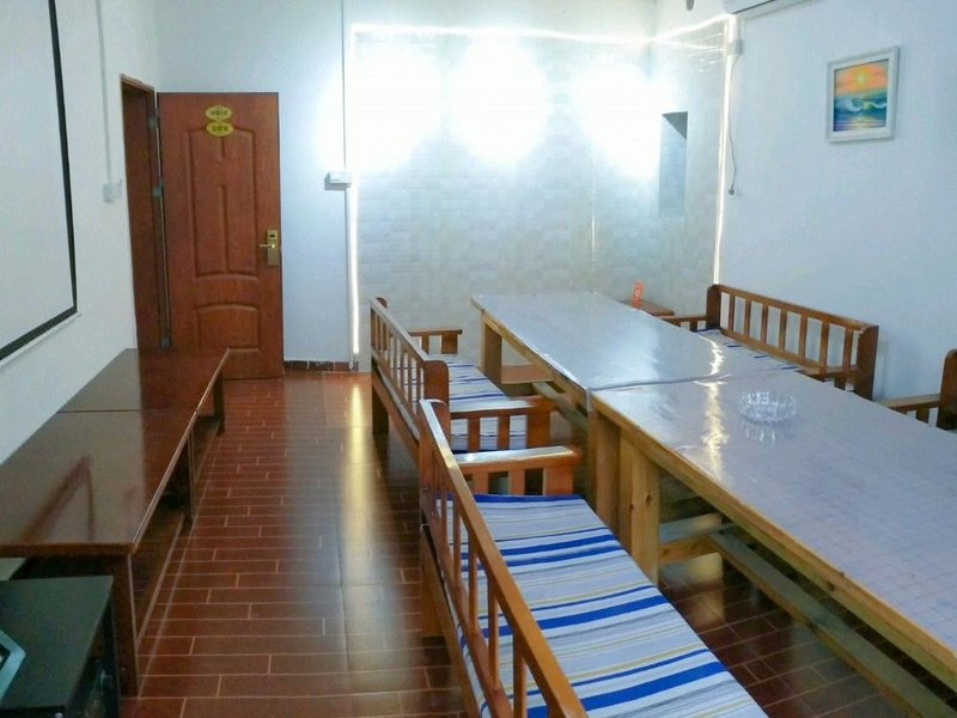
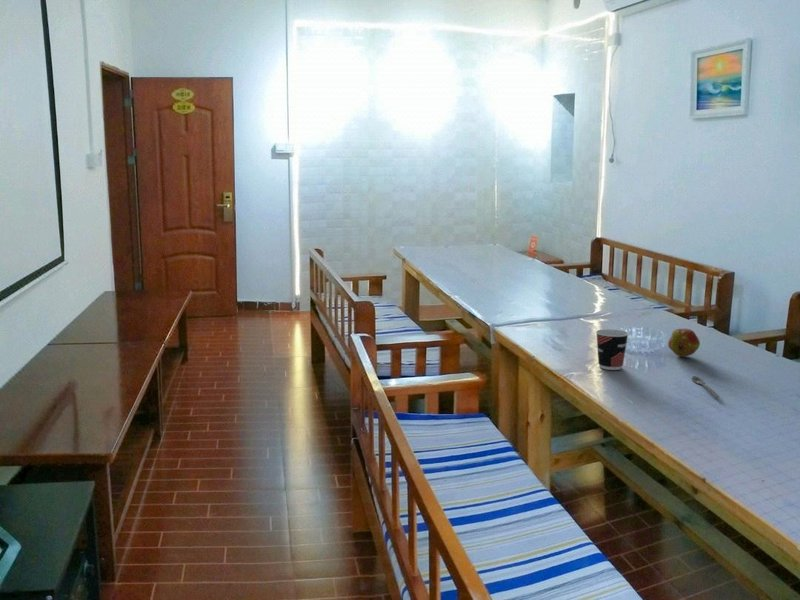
+ fruit [667,328,701,358]
+ spoon [691,375,720,399]
+ cup [595,328,630,371]
